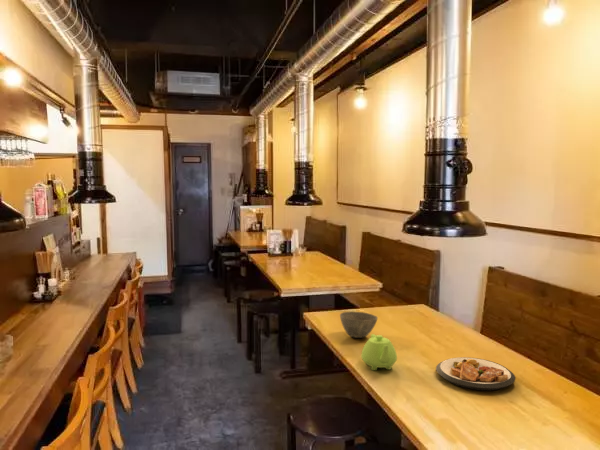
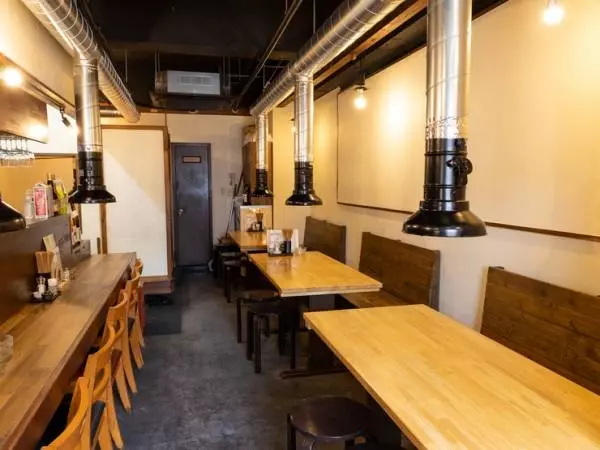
- teapot [360,333,398,371]
- plate [435,356,516,391]
- bowl [339,310,379,339]
